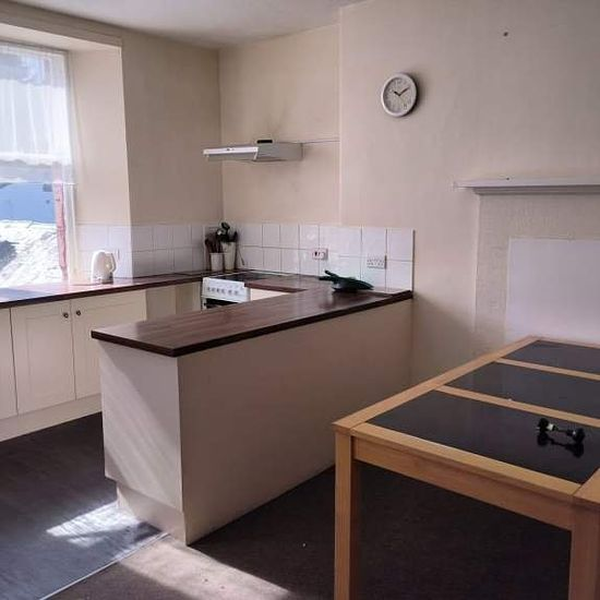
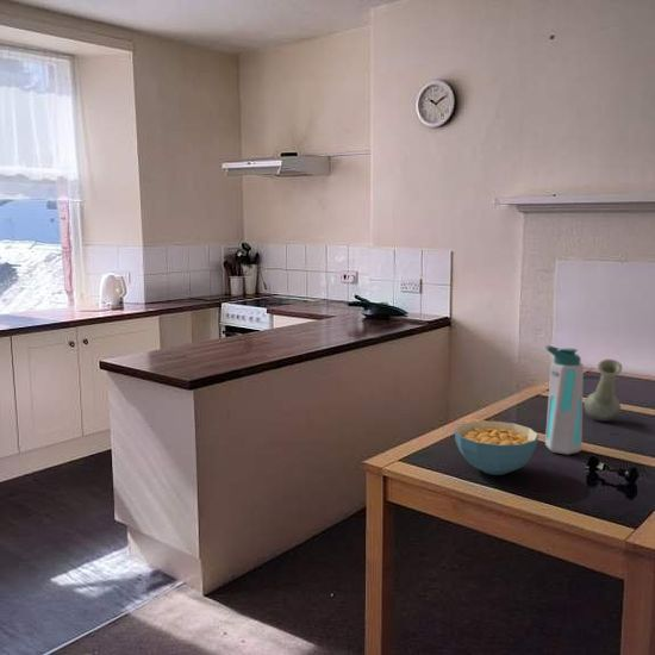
+ cereal bowl [454,420,539,476]
+ vase [582,357,623,423]
+ water bottle [544,344,585,456]
